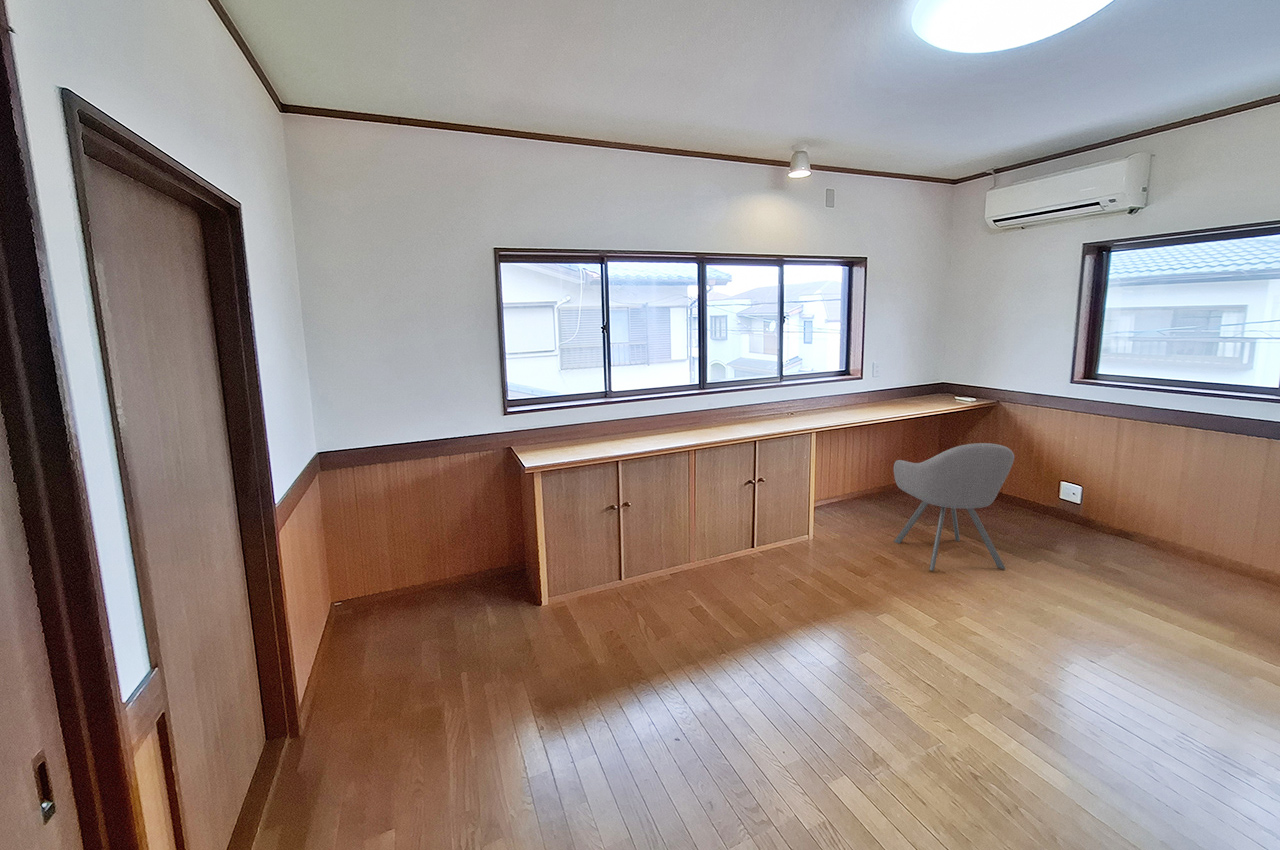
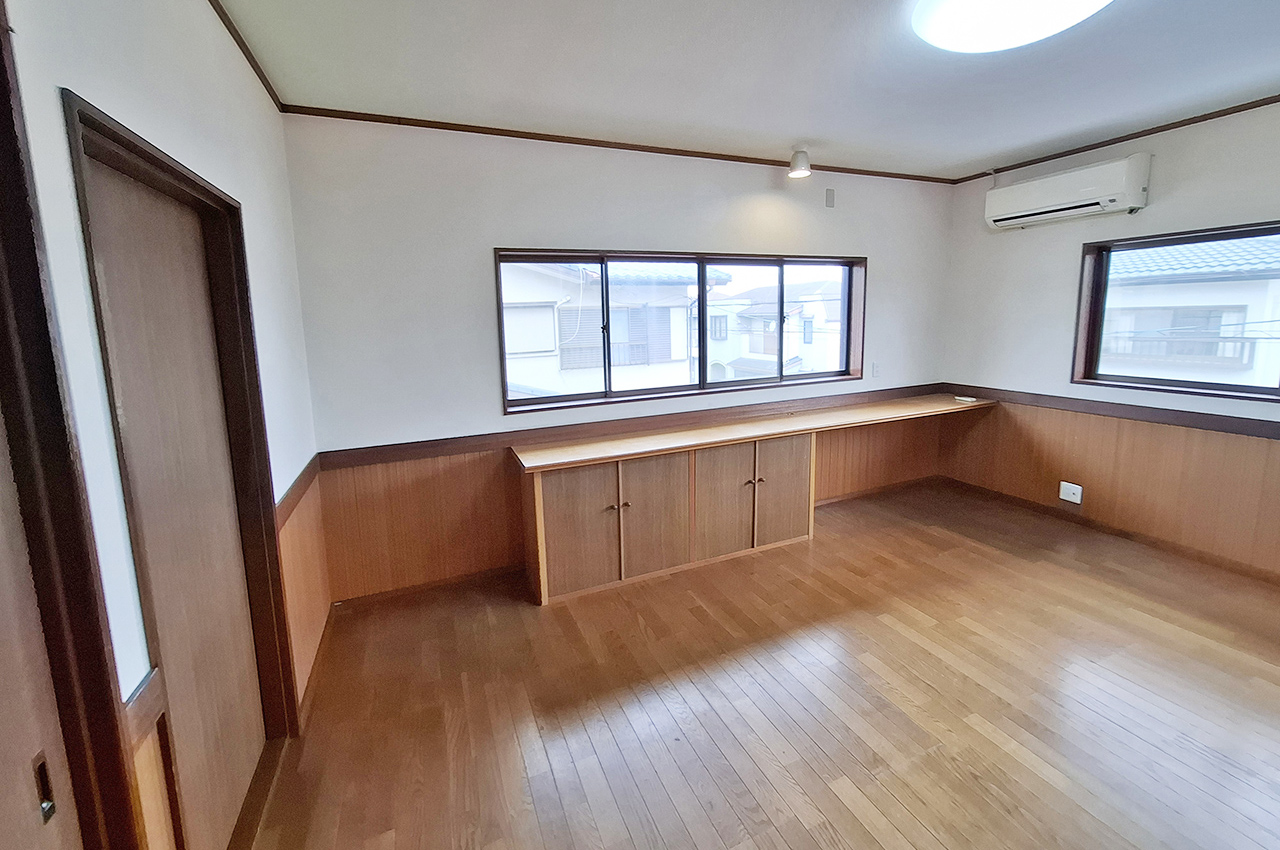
- chair [893,442,1015,572]
